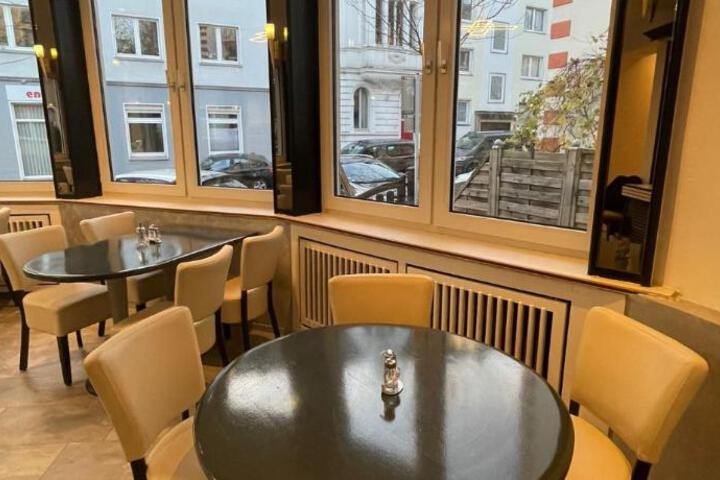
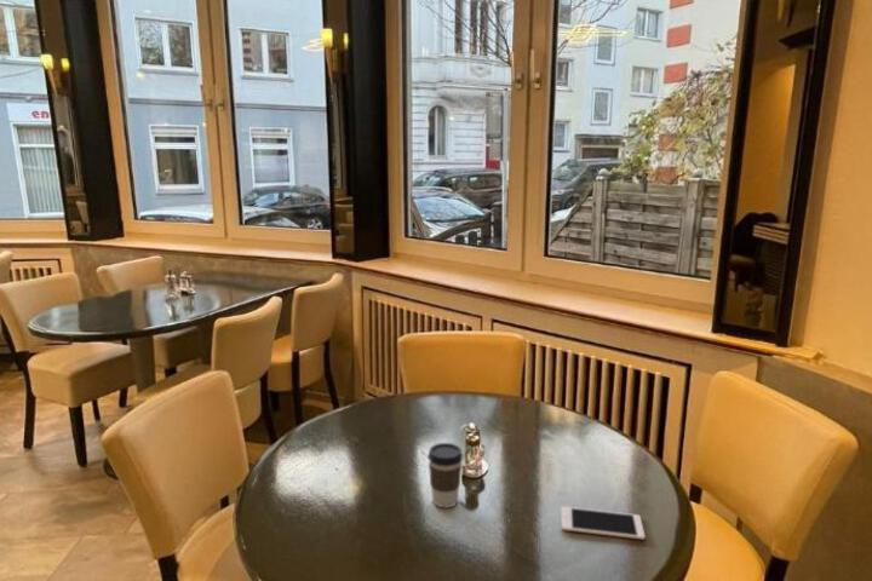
+ coffee cup [426,442,464,510]
+ cell phone [560,505,647,541]
